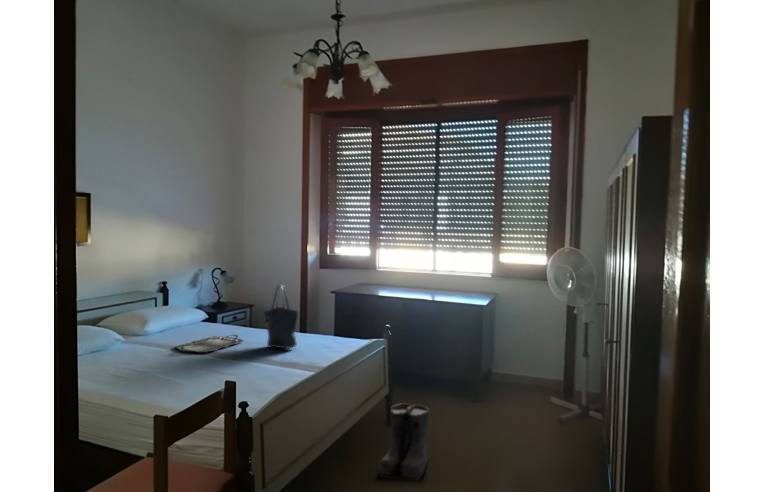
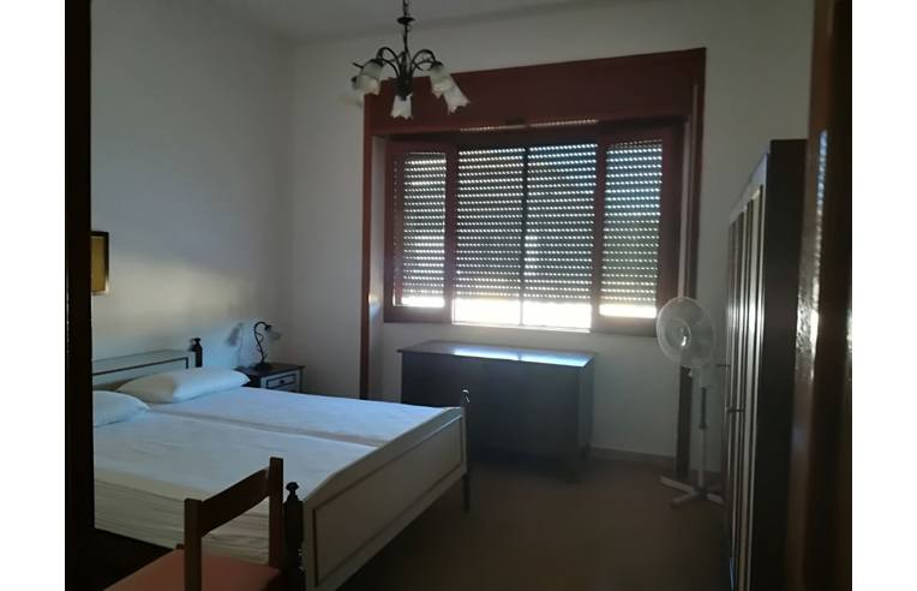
- serving tray [175,334,244,354]
- tote bag [262,283,300,350]
- boots [378,402,430,482]
